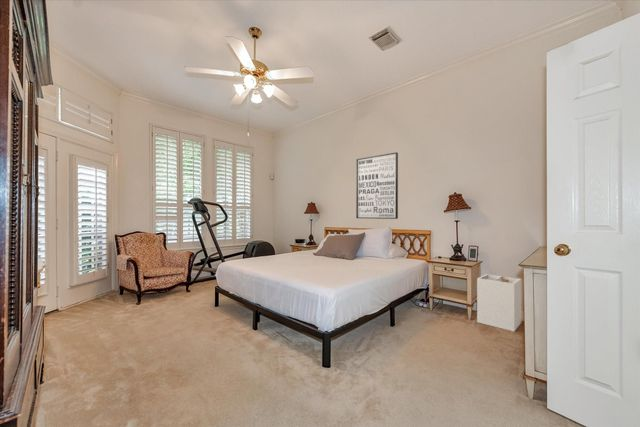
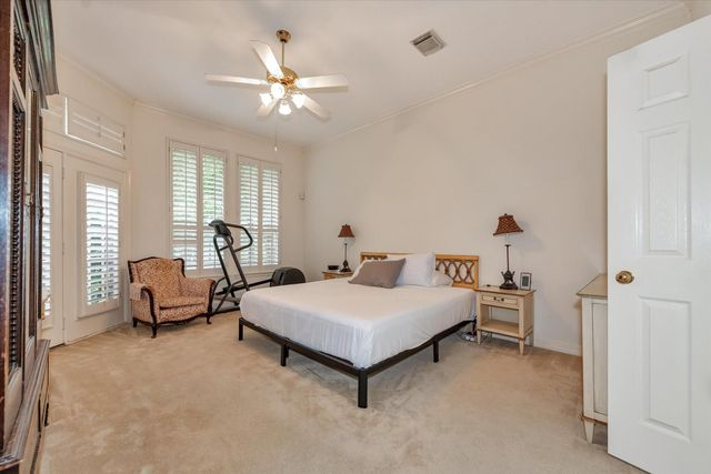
- wall art [355,151,399,220]
- laundry hamper [476,273,522,332]
